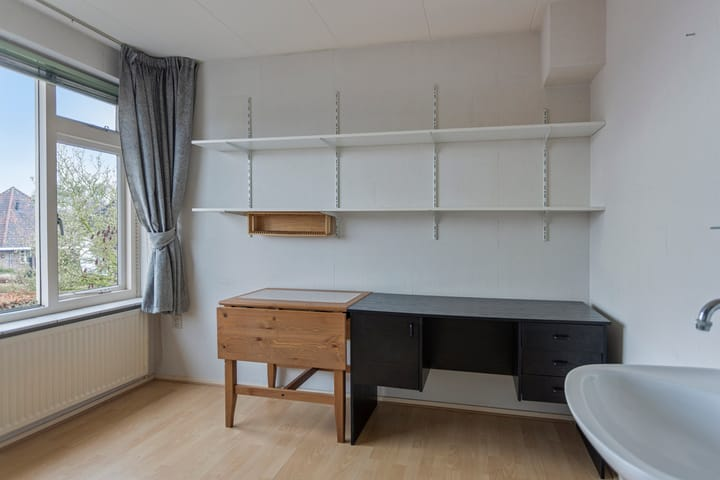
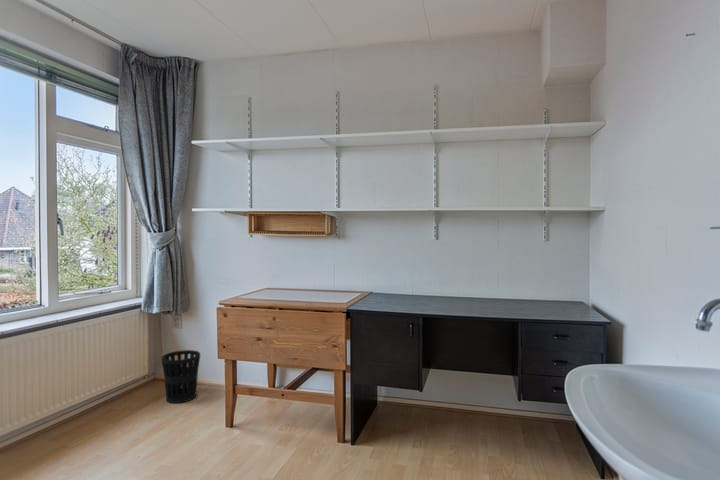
+ wastebasket [160,349,201,404]
